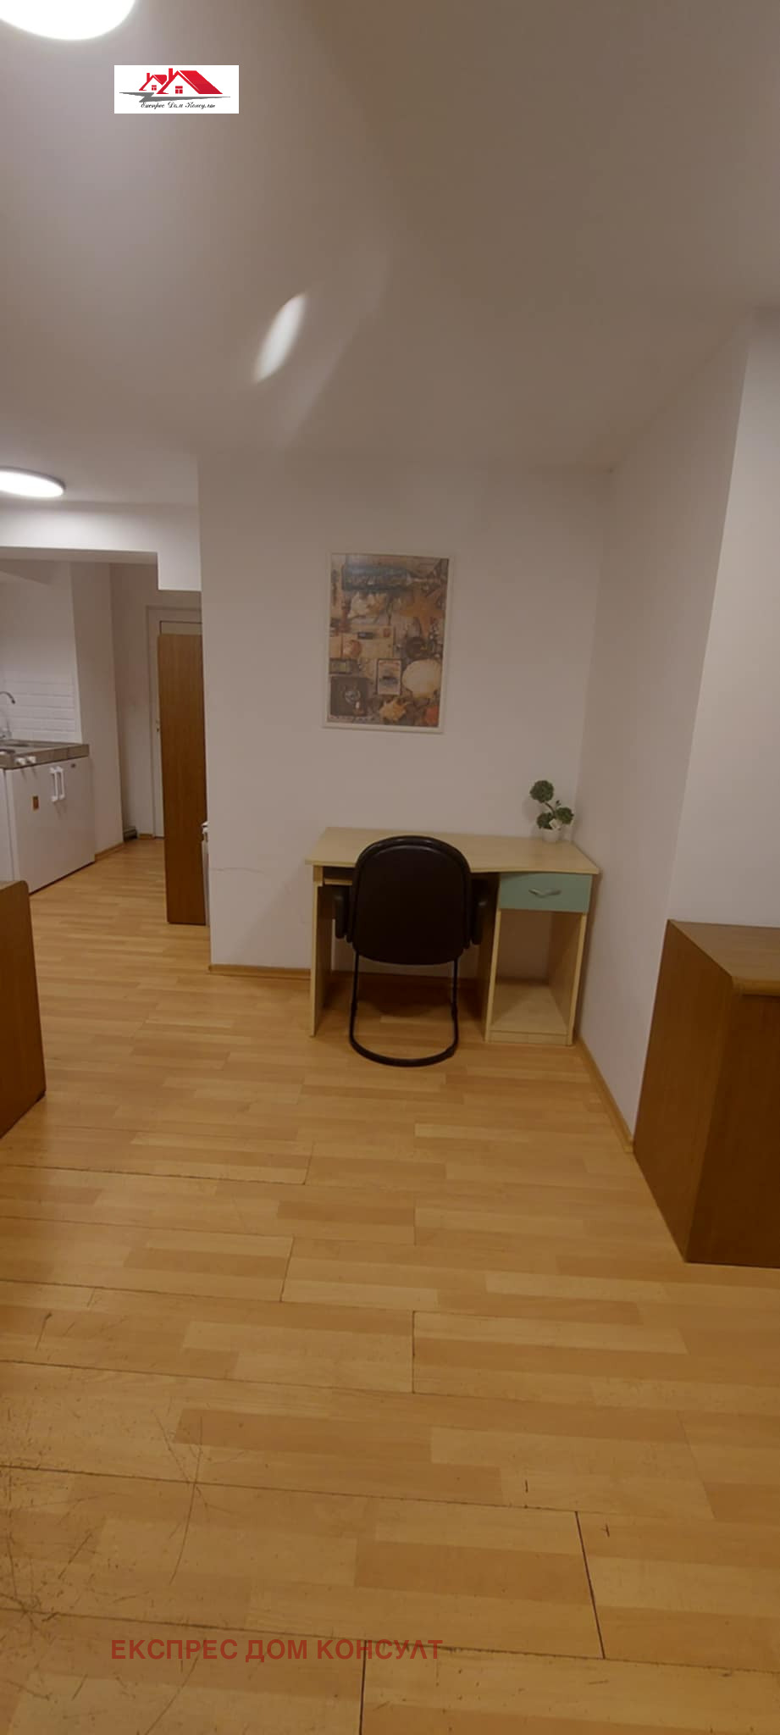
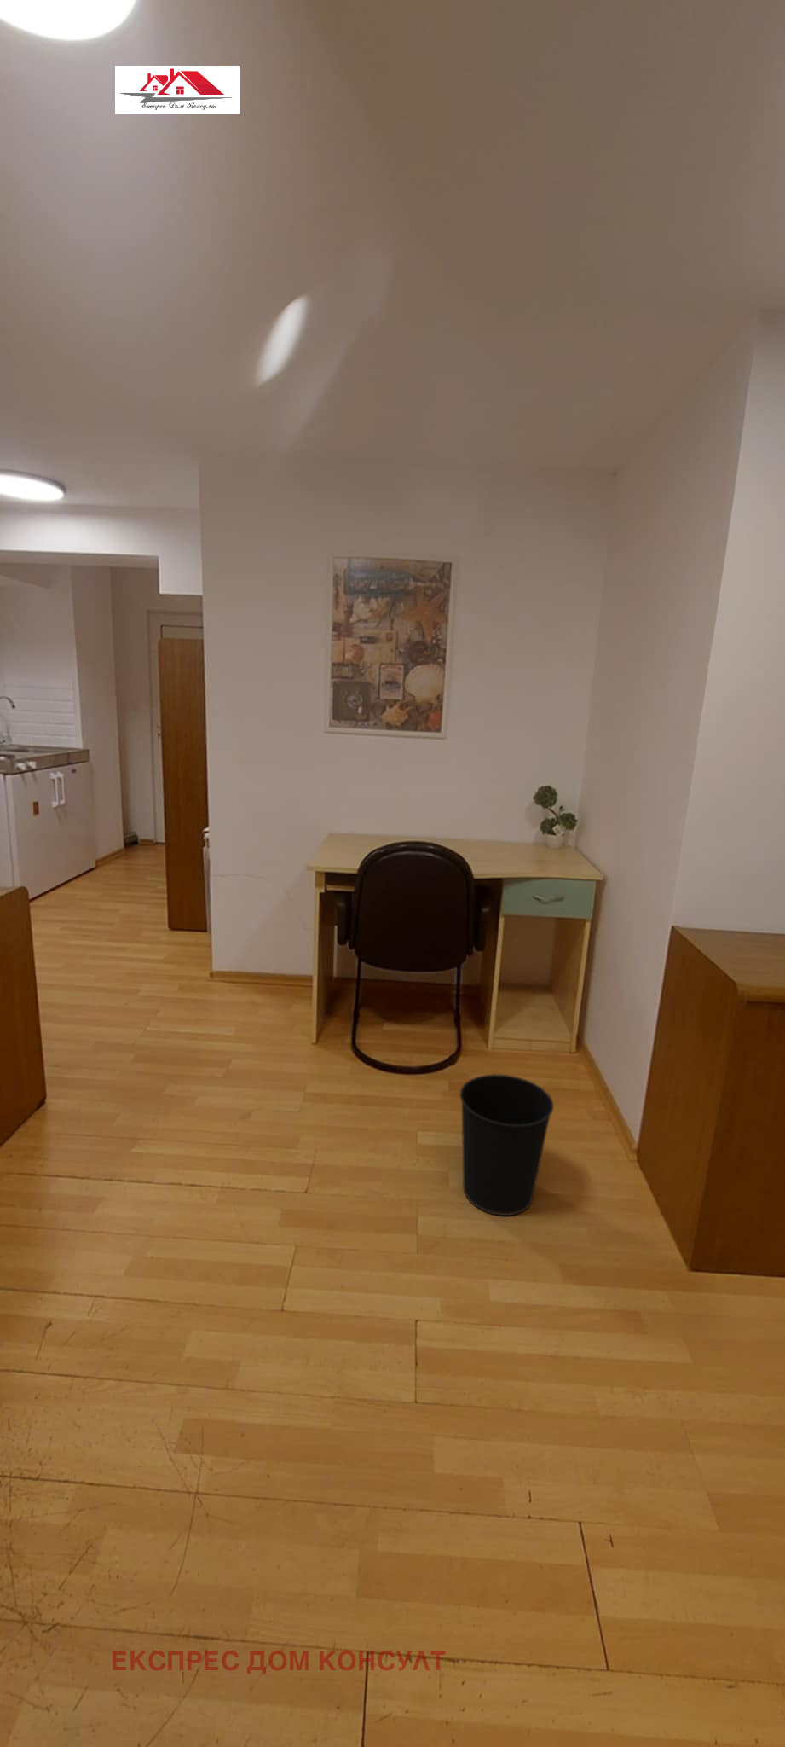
+ wastebasket [459,1073,555,1217]
